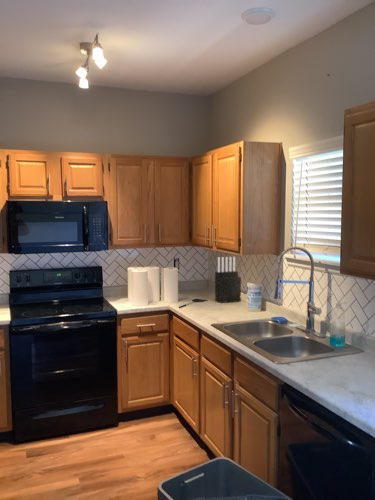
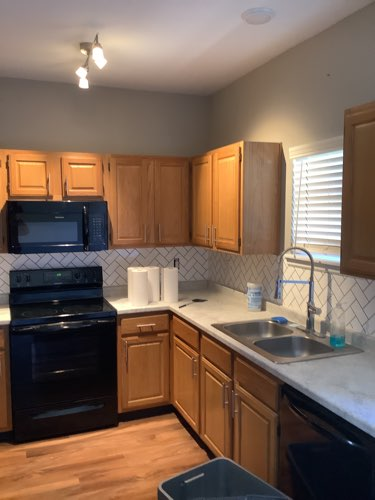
- knife block [214,256,242,304]
